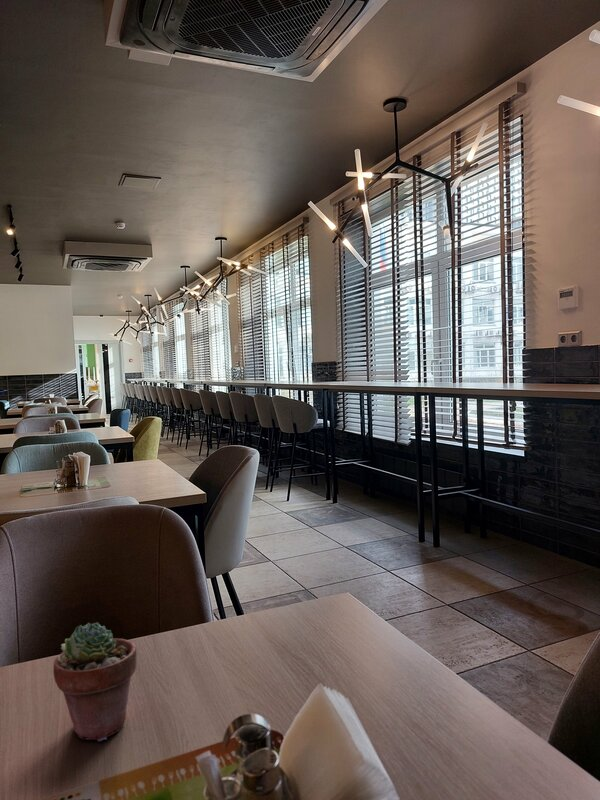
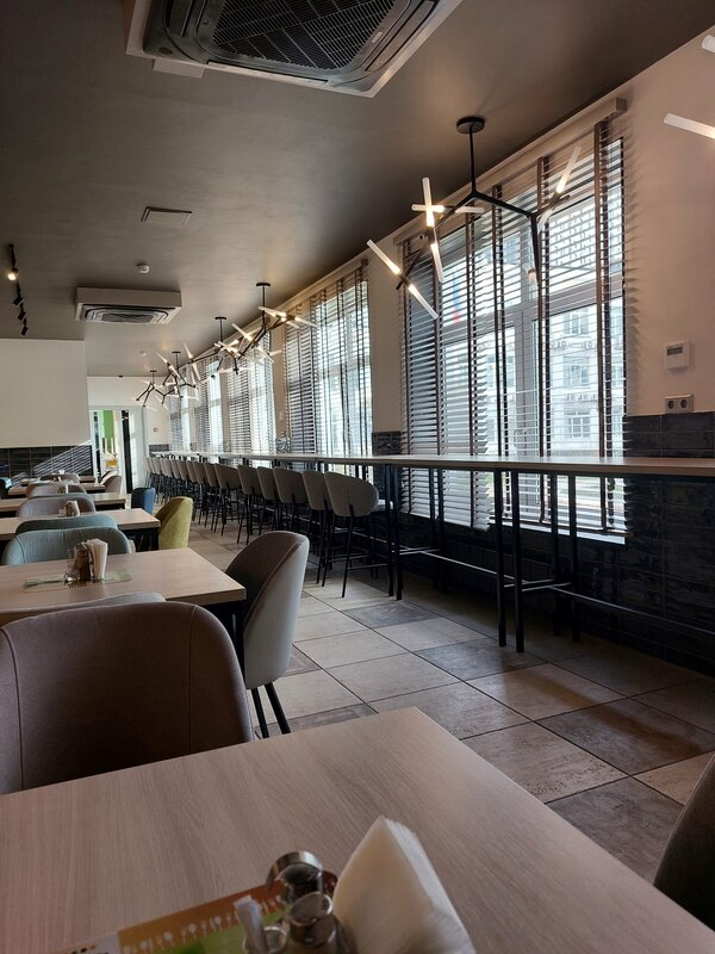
- potted succulent [52,621,138,743]
